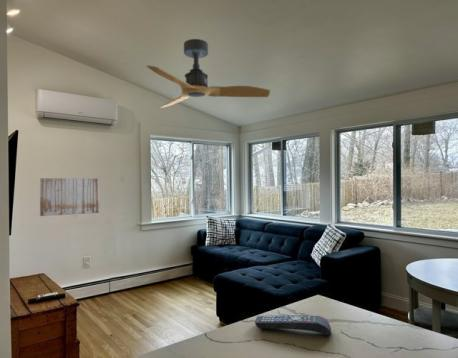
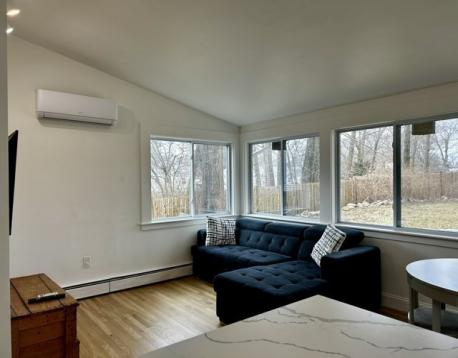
- wall art [39,177,100,217]
- ceiling fan [145,38,271,109]
- remote control [254,314,333,336]
